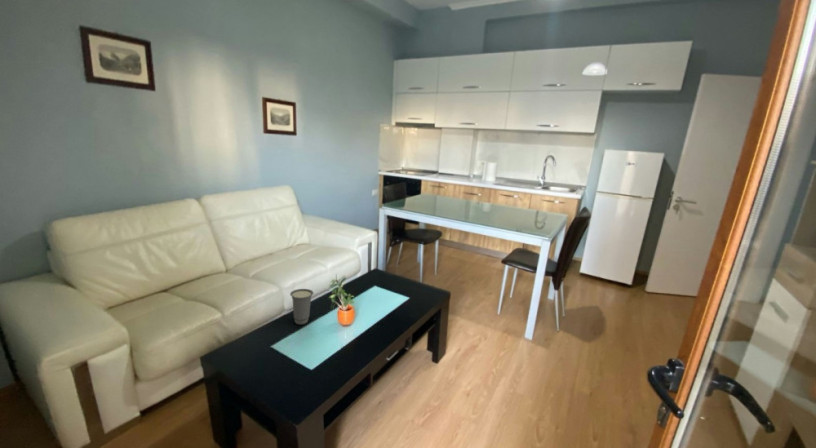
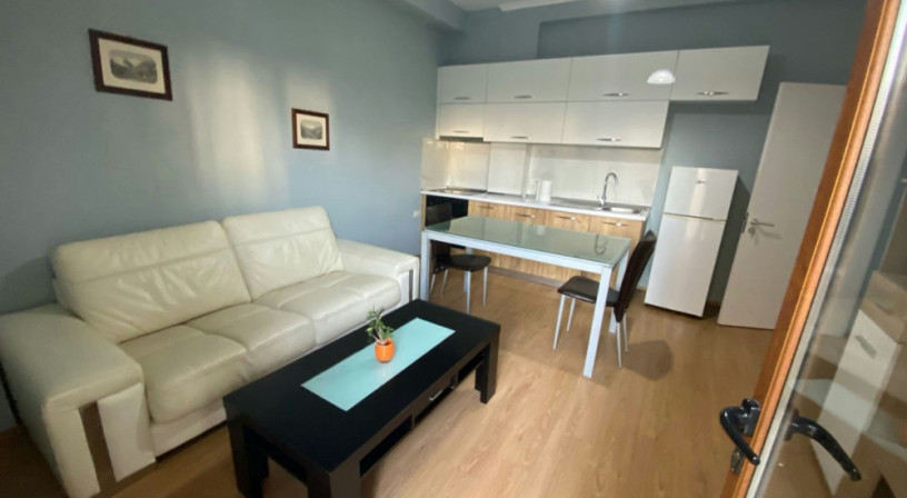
- cup [289,288,314,325]
